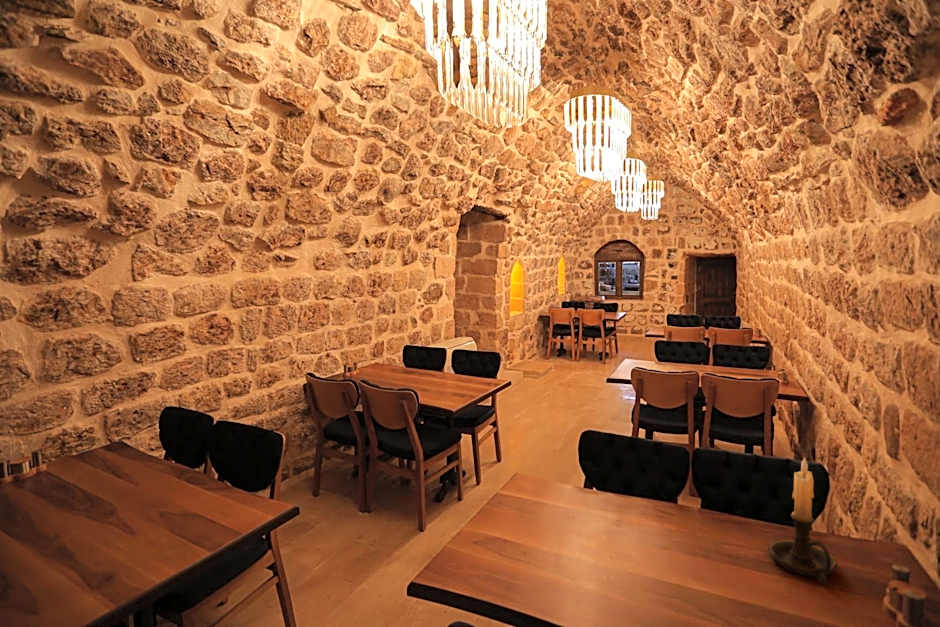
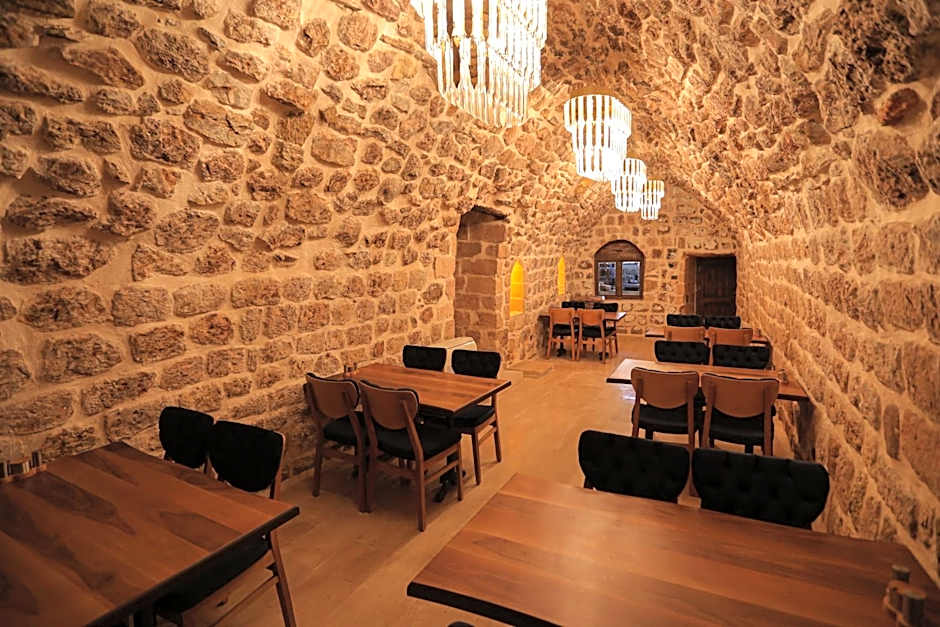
- candle holder [767,456,838,585]
